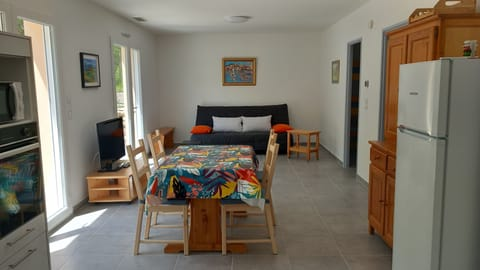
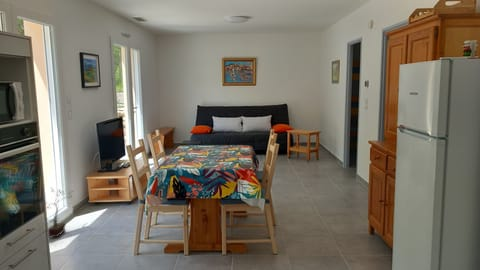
+ potted plant [45,187,73,238]
